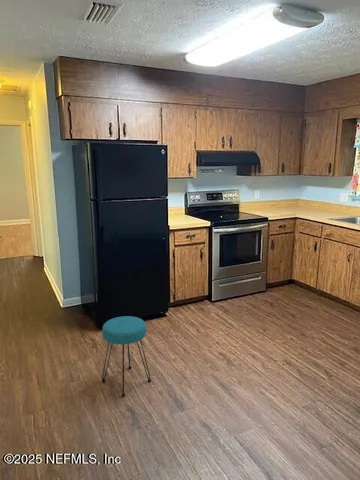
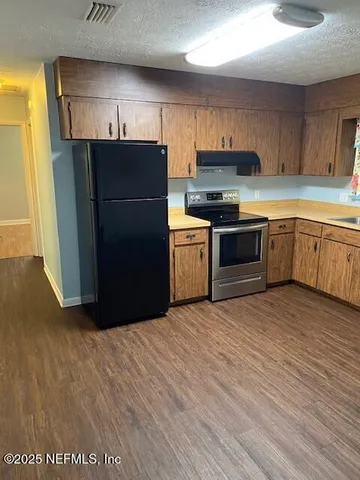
- stool [101,315,152,397]
